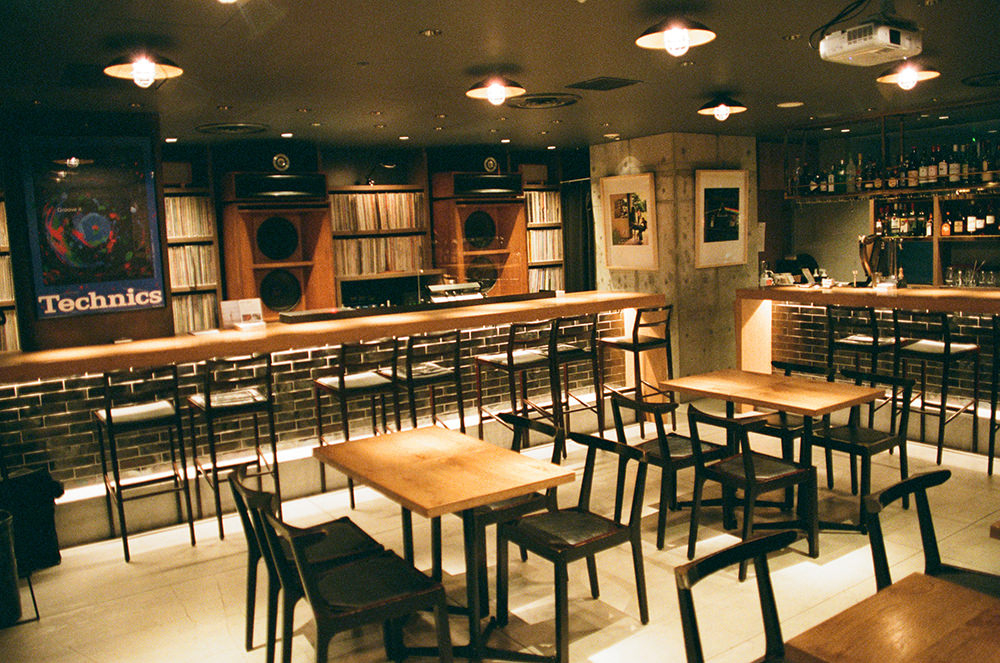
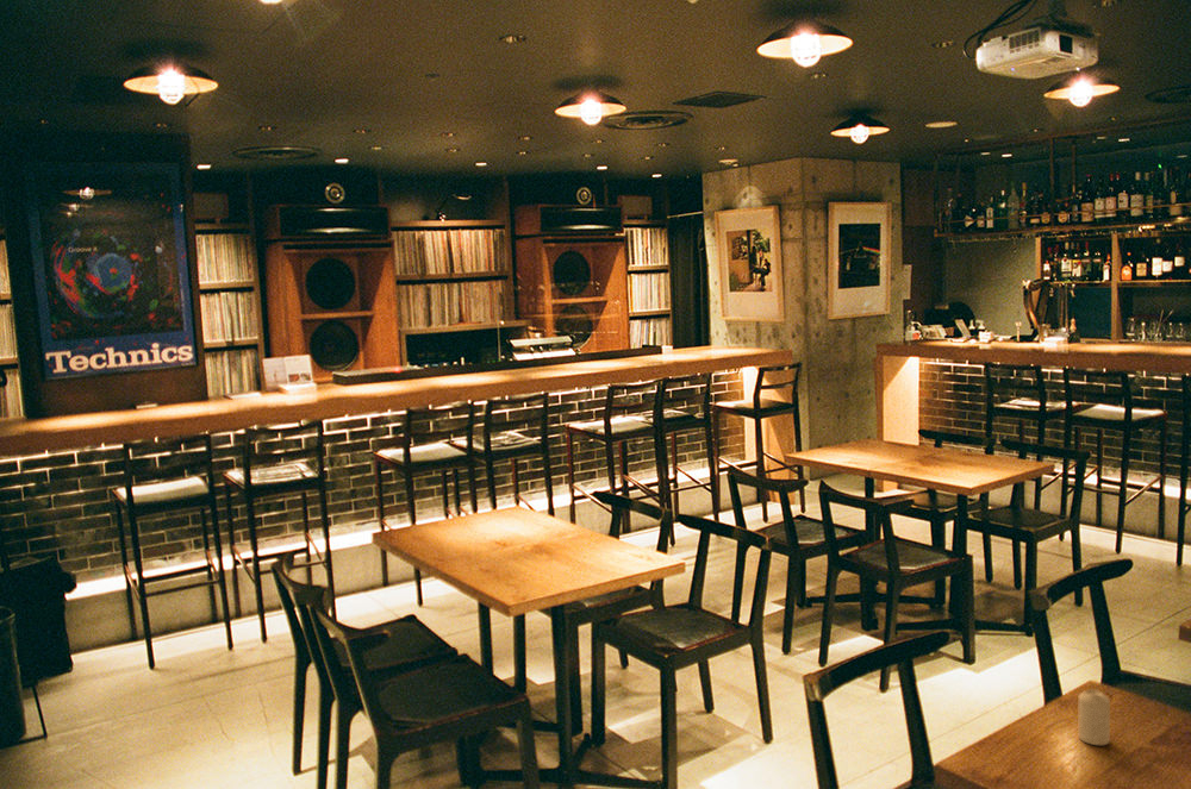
+ candle [1078,688,1111,746]
